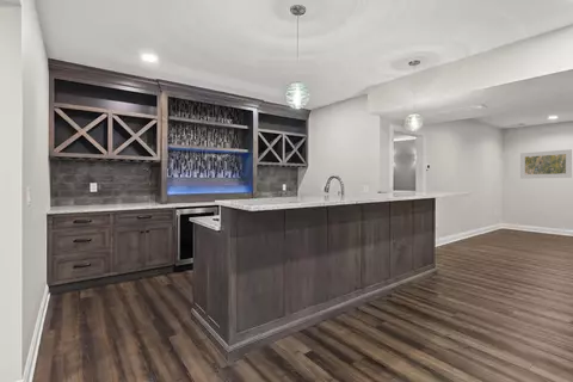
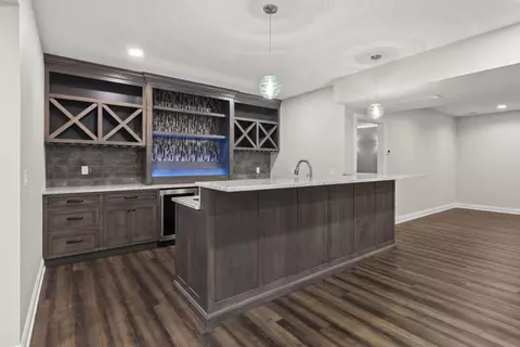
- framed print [519,148,573,180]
